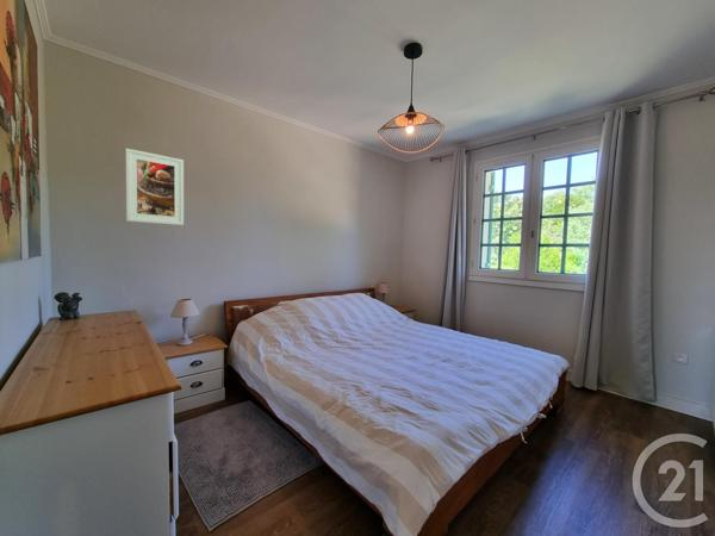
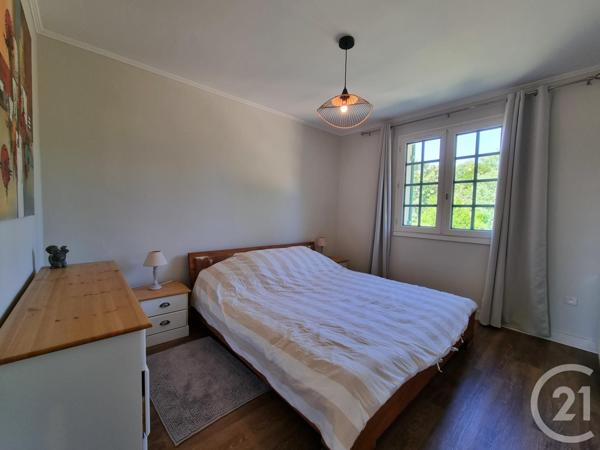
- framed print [124,148,185,226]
